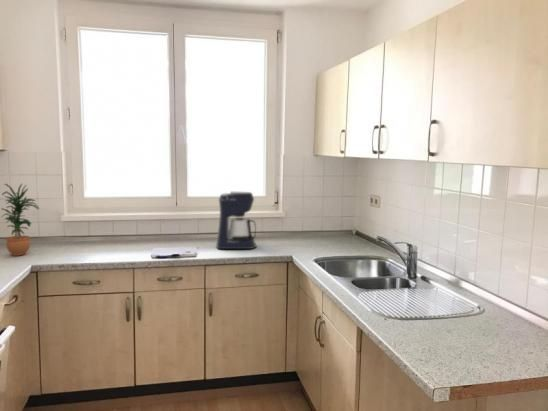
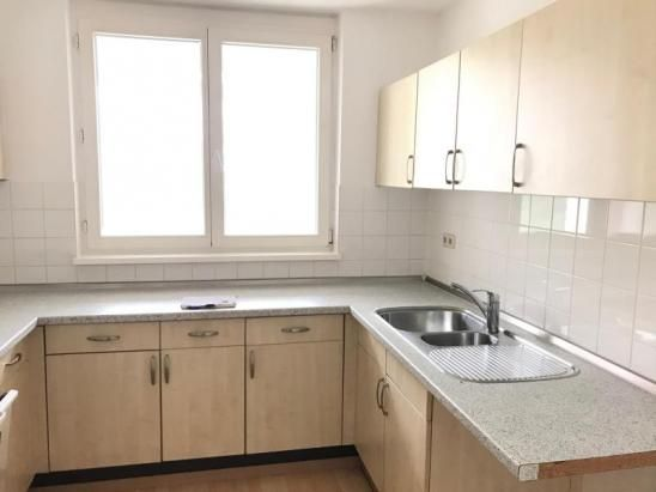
- potted plant [0,183,40,257]
- coffee maker [215,191,258,250]
